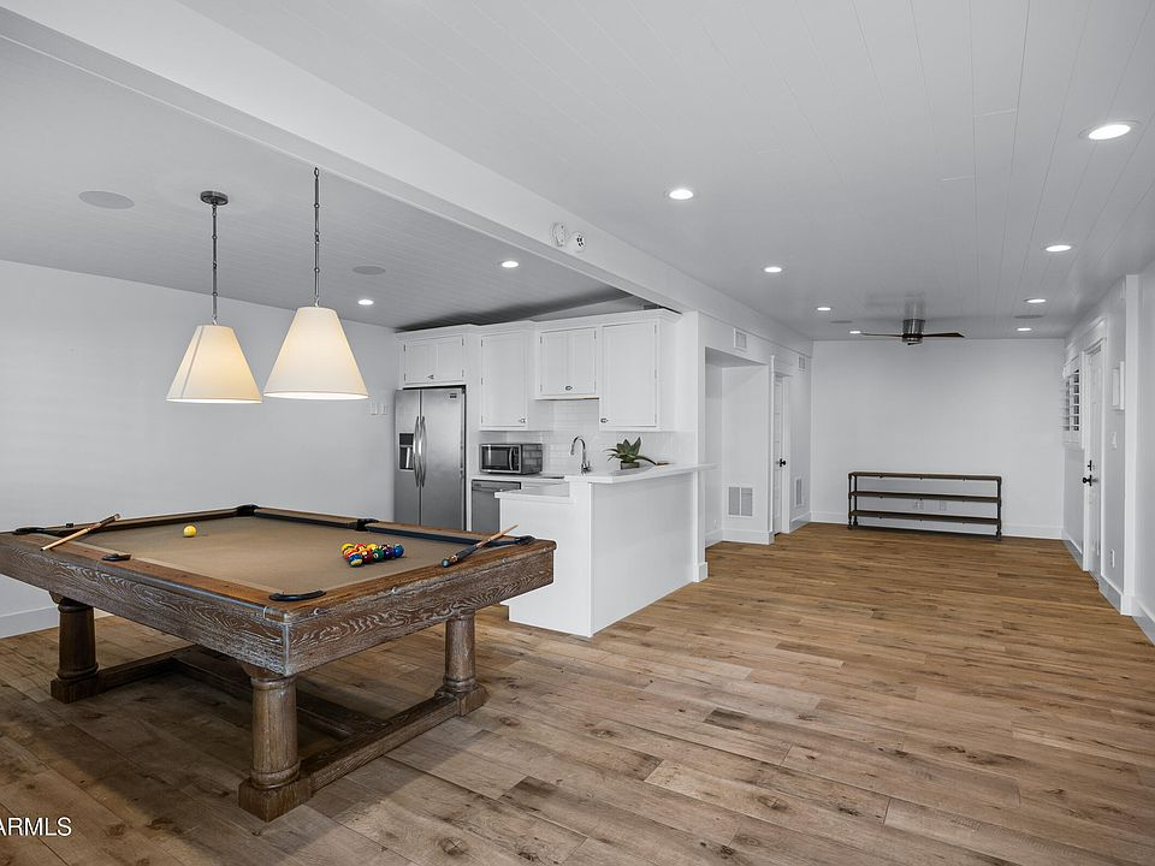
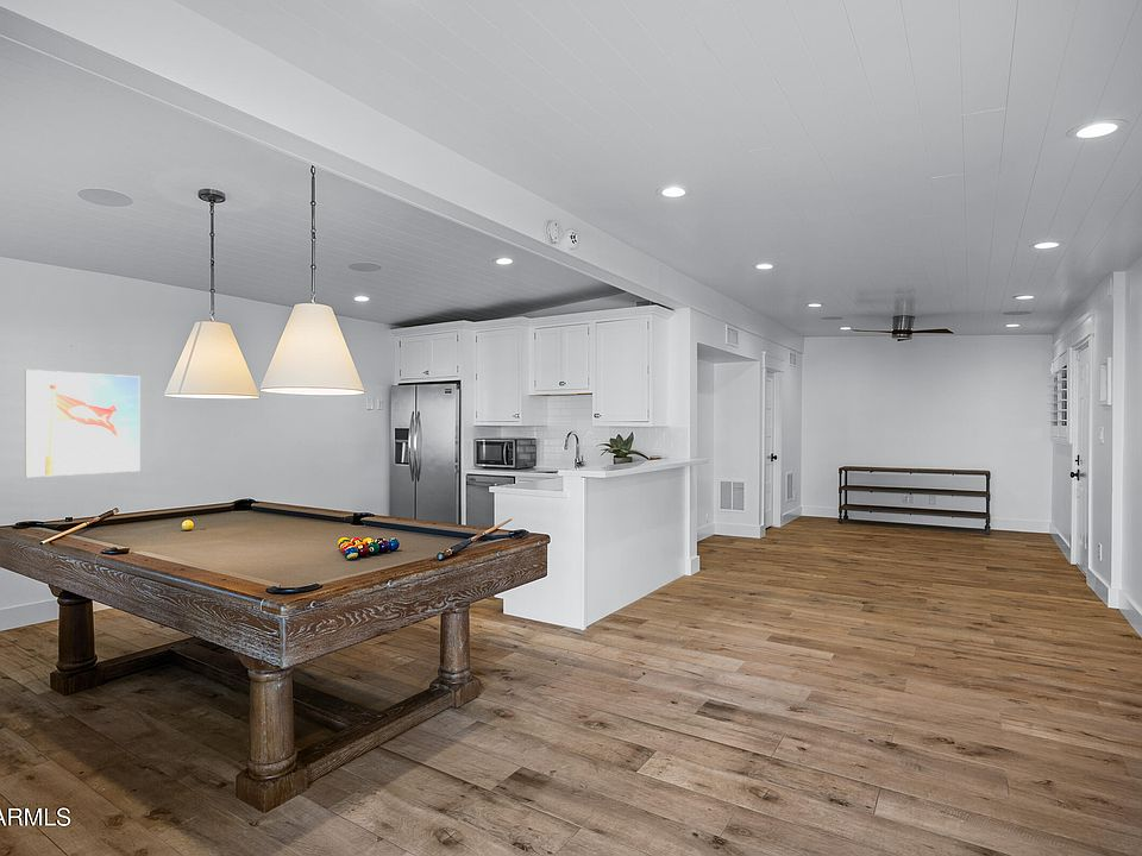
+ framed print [24,369,142,478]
